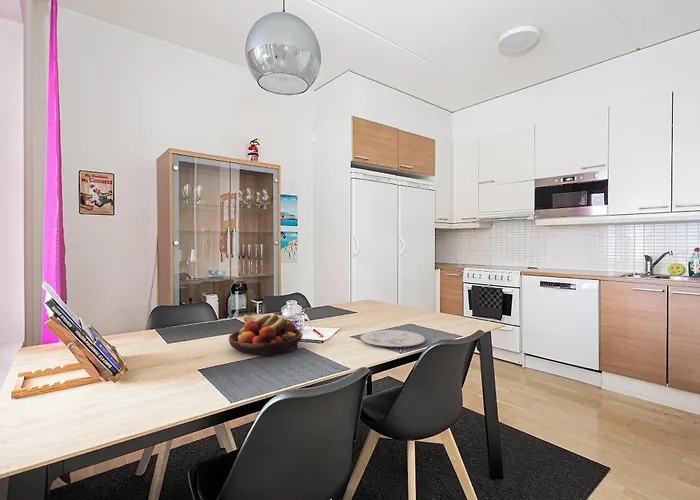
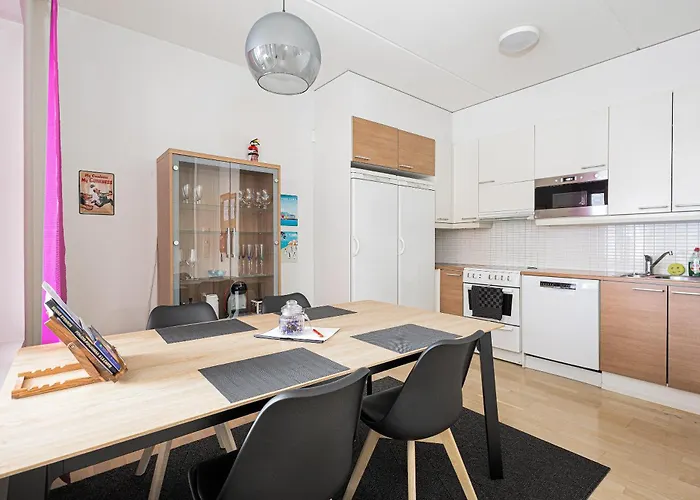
- plate [360,329,426,348]
- fruit bowl [228,313,303,357]
